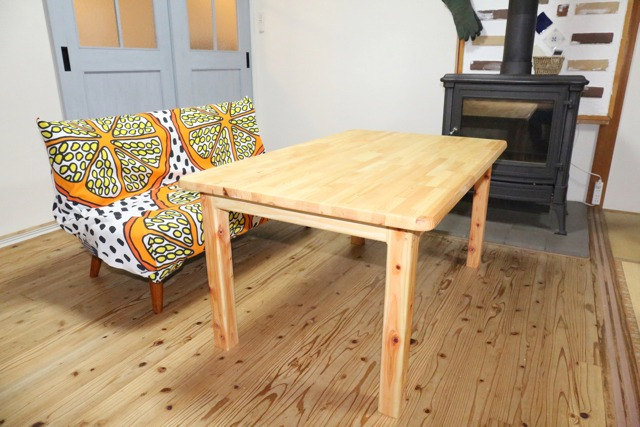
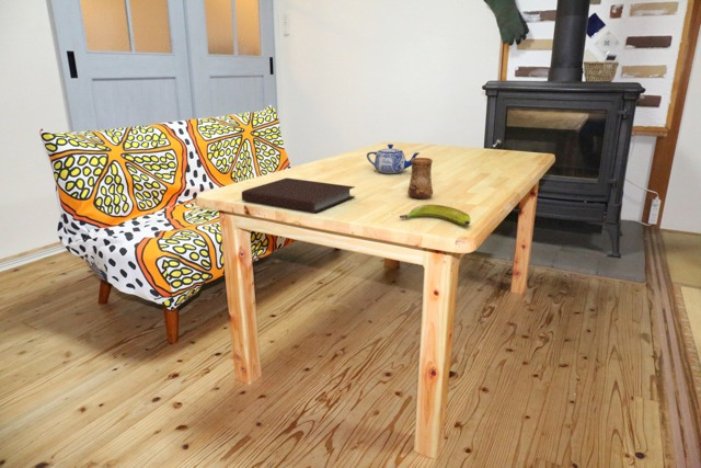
+ cup [406,157,434,201]
+ banana [399,204,472,226]
+ notebook [241,176,356,214]
+ teapot [366,144,422,174]
